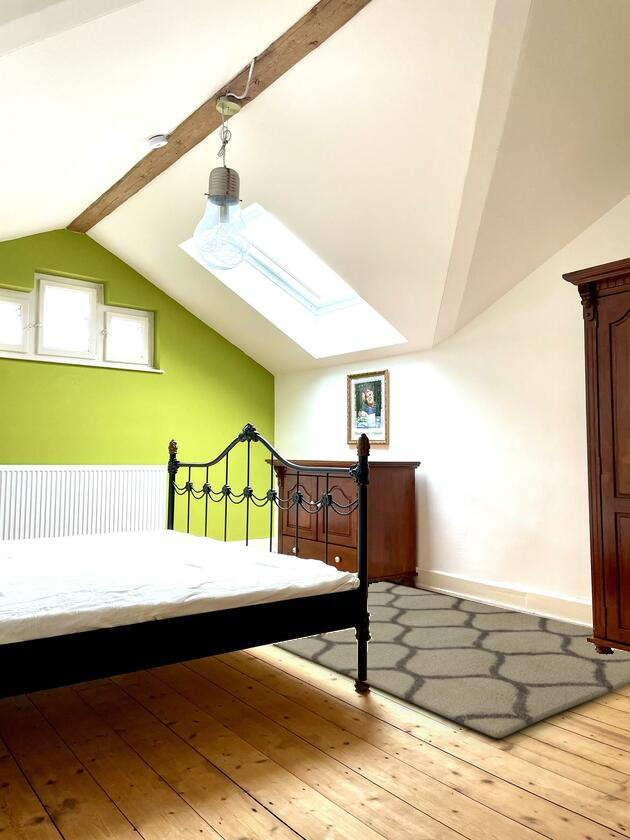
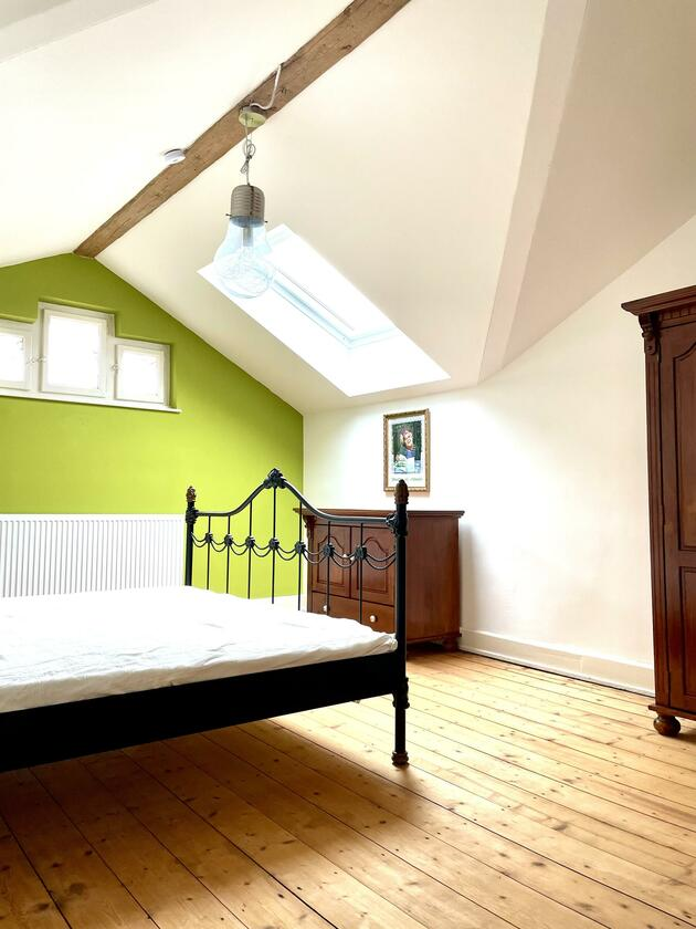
- rug [273,581,630,739]
